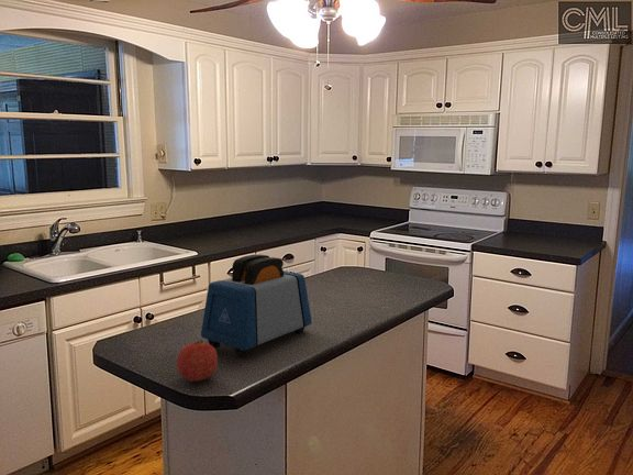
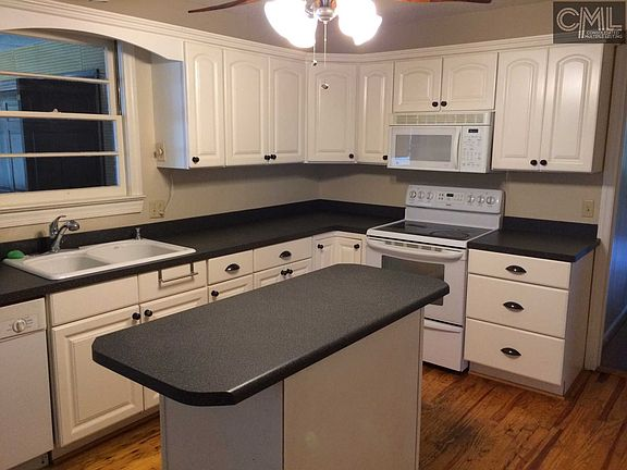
- toaster [200,254,313,358]
- fruit [176,340,219,383]
